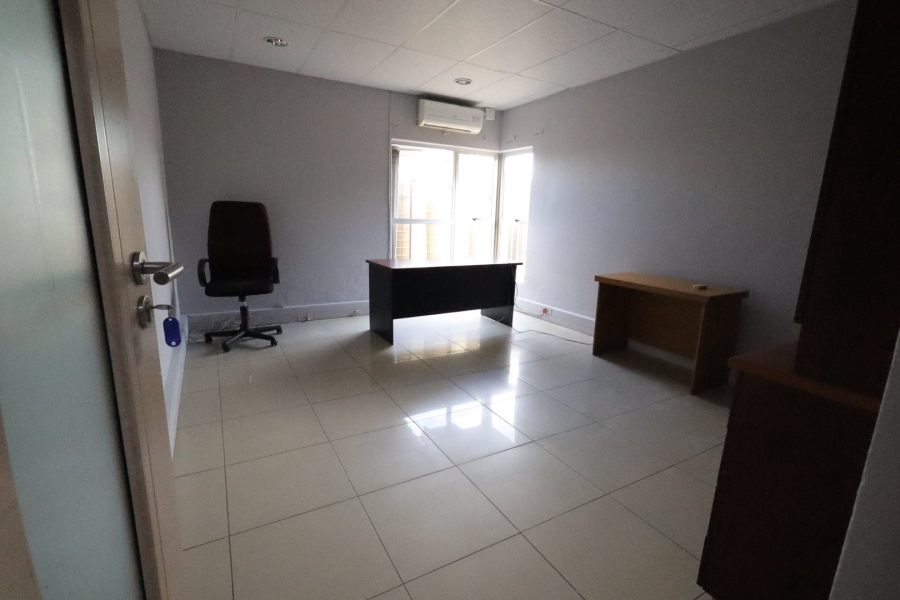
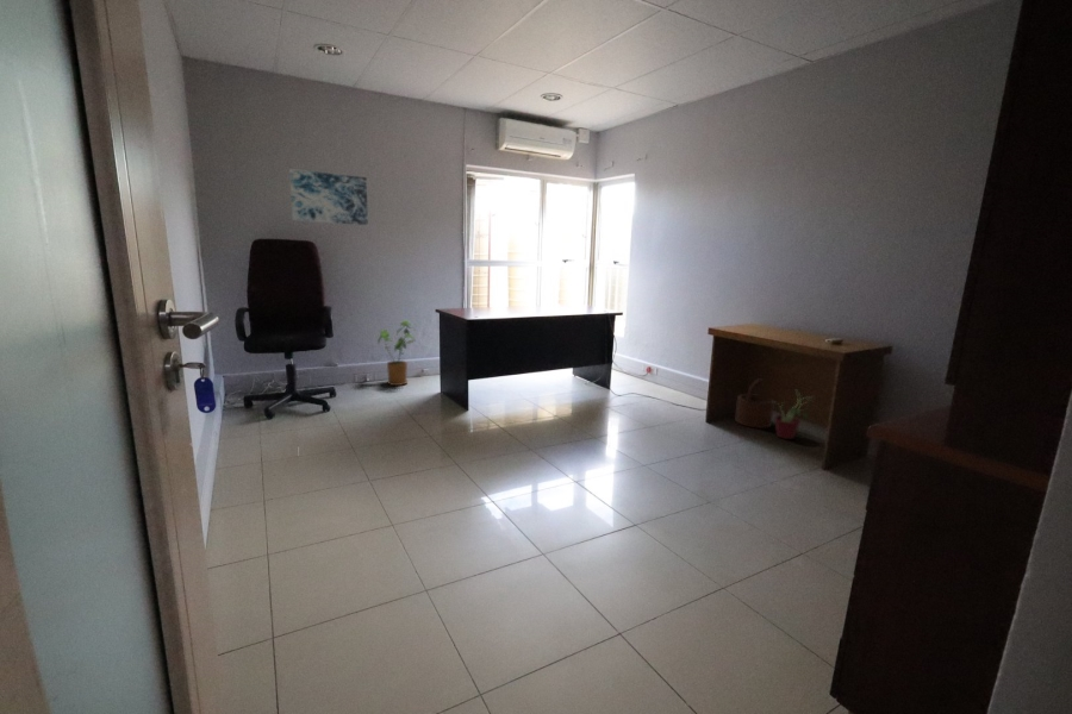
+ wooden bucket [734,377,775,430]
+ house plant [376,319,416,387]
+ wall art [288,168,369,226]
+ potted plant [773,390,816,440]
